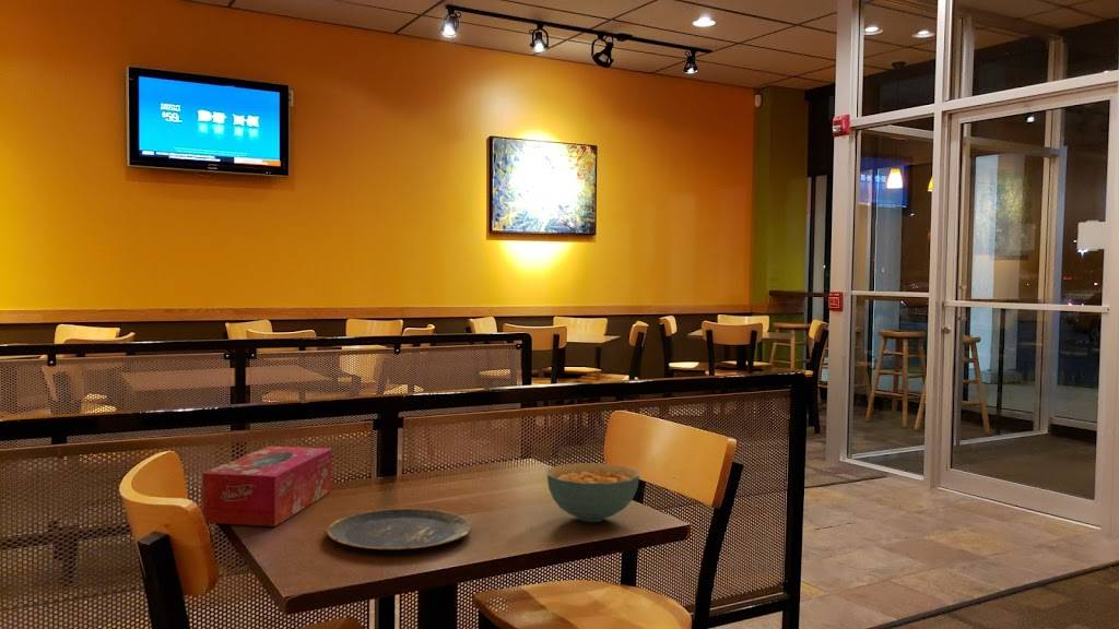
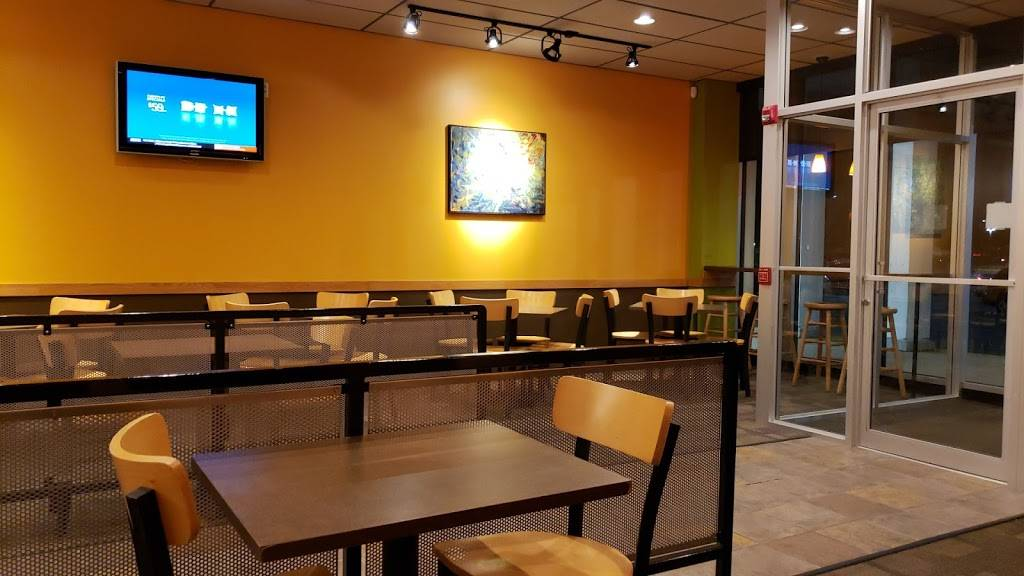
- cereal bowl [545,462,640,523]
- plate [326,507,473,551]
- tissue box [201,444,332,527]
